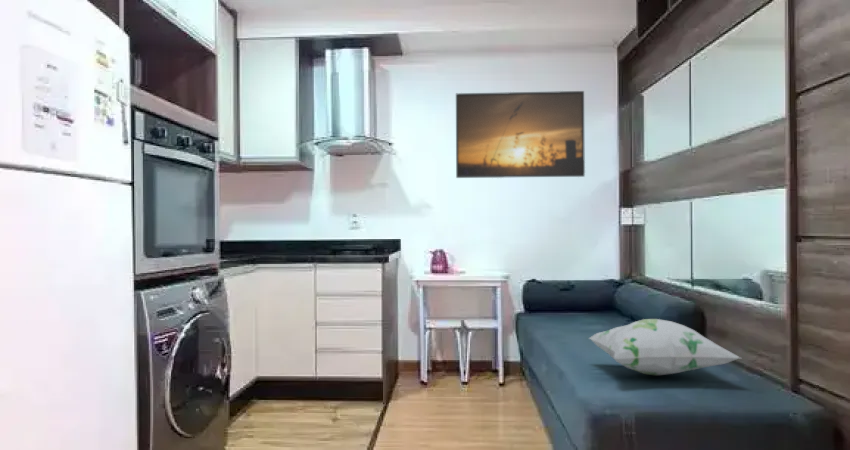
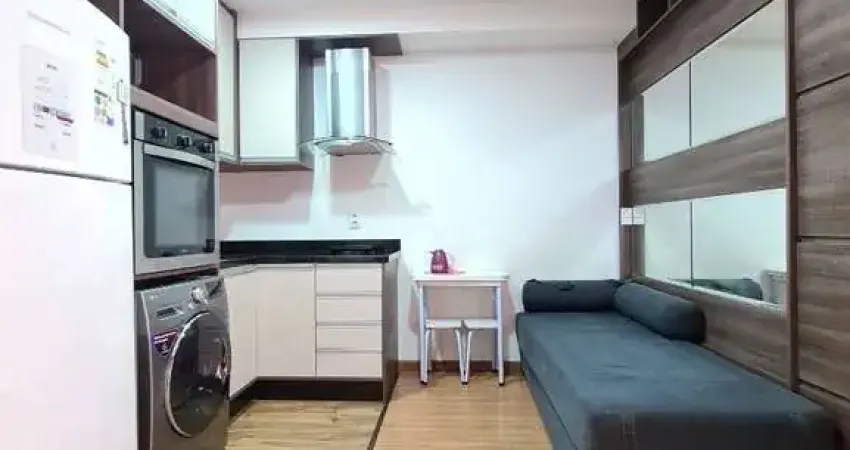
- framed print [455,90,586,179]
- decorative pillow [588,318,741,376]
